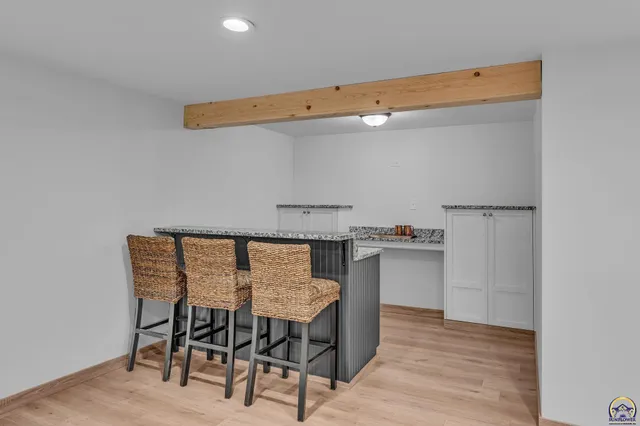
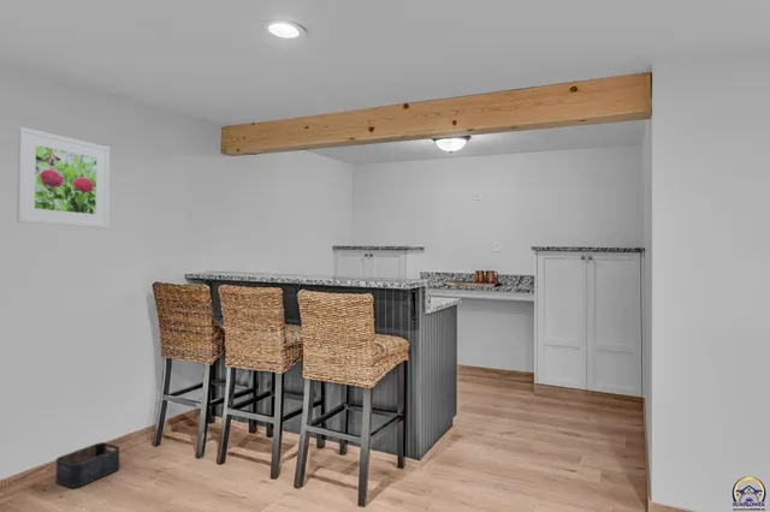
+ storage bin [55,441,120,489]
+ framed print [16,126,111,230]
